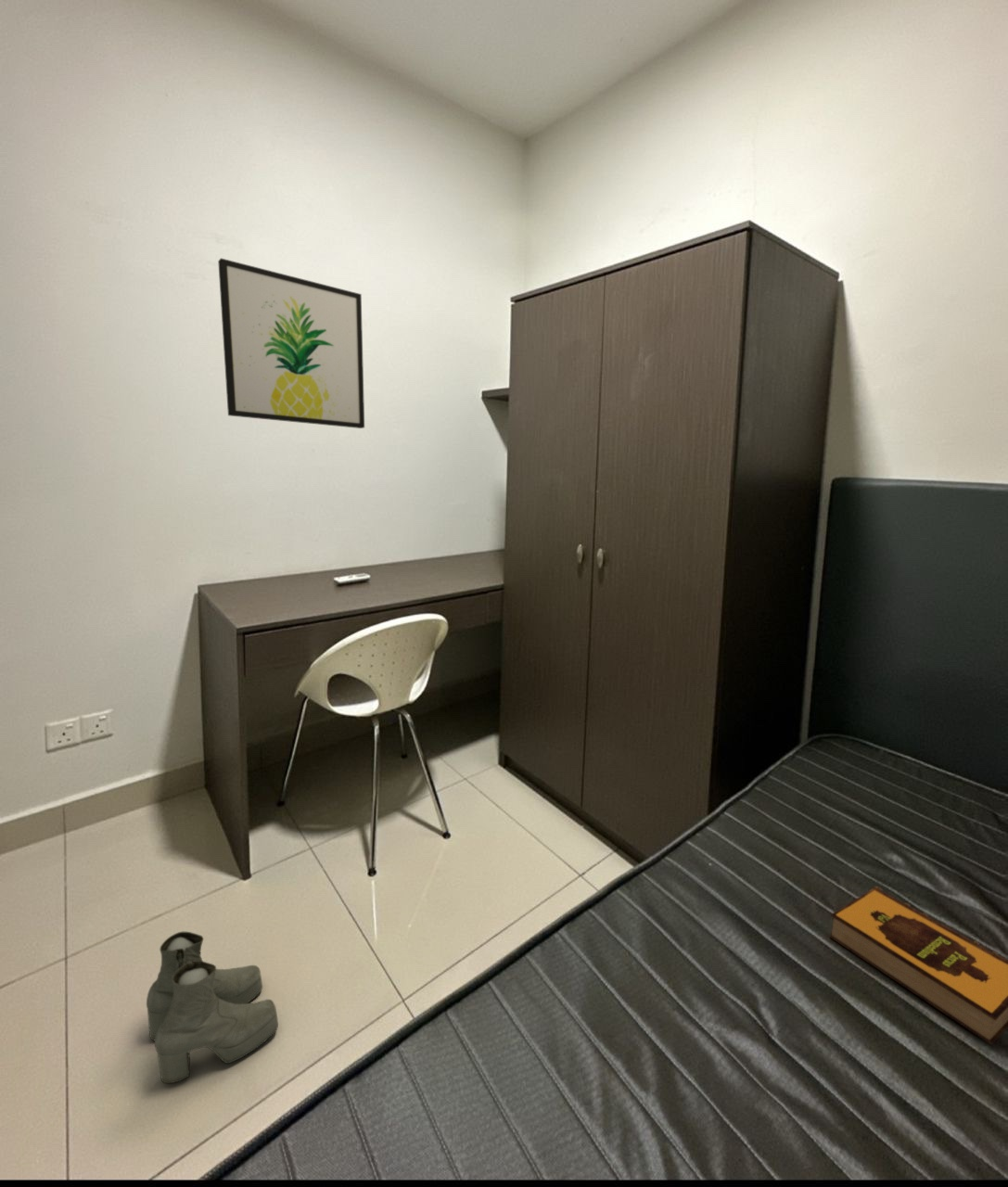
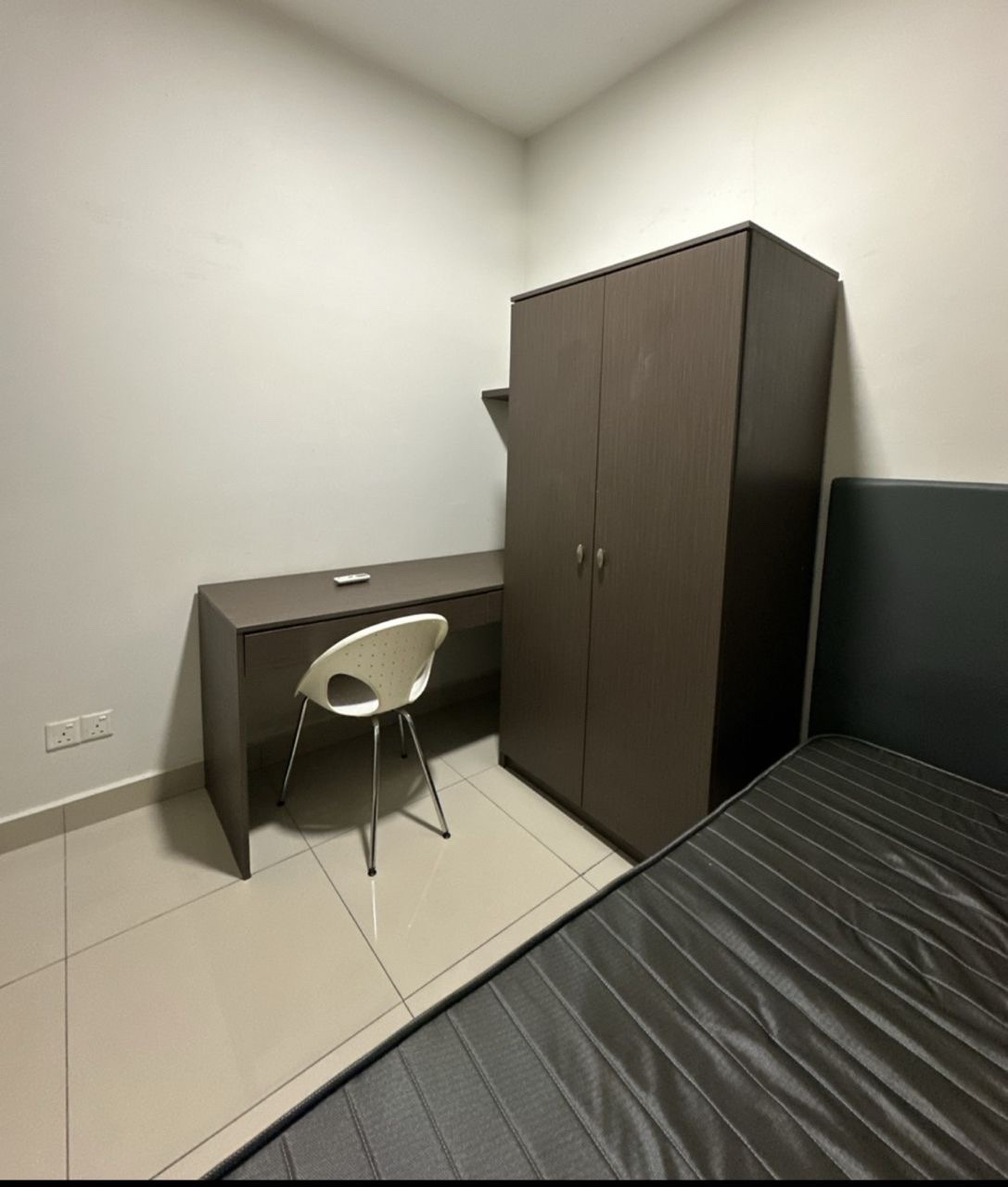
- wall art [217,257,365,429]
- boots [146,931,279,1084]
- hardback book [828,886,1008,1046]
